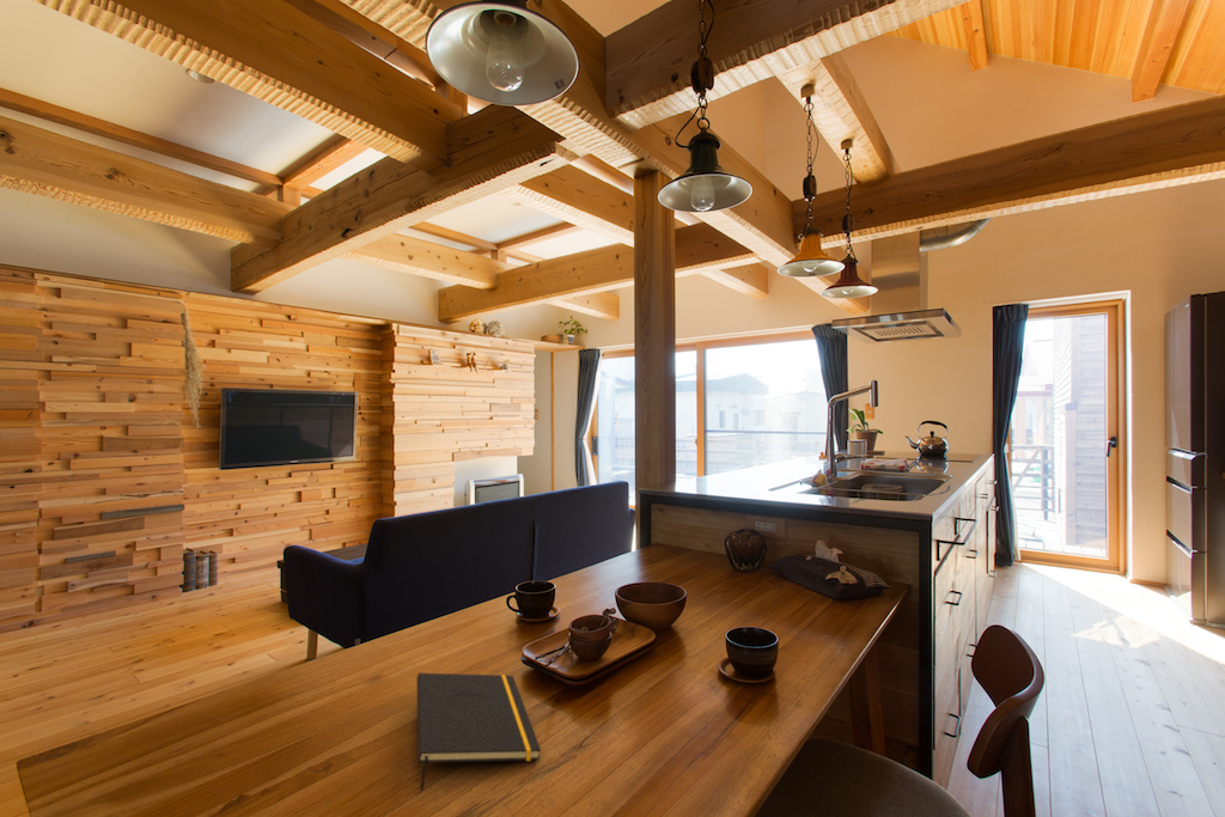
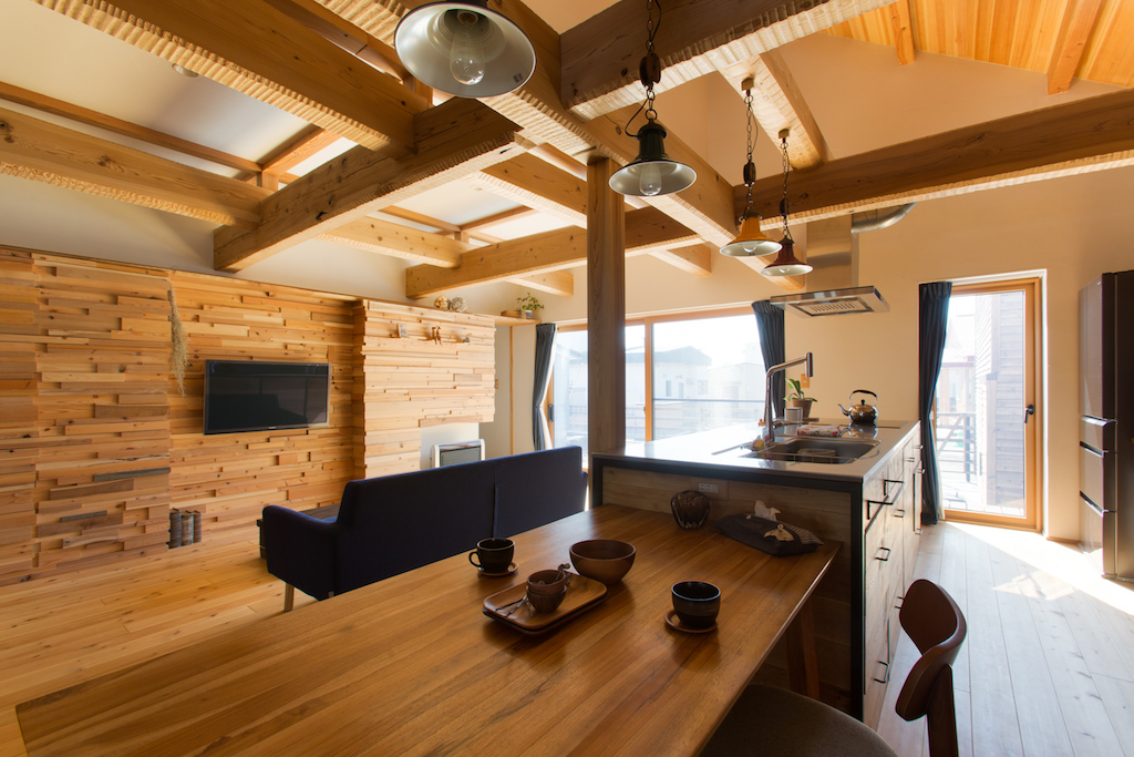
- notepad [415,672,542,792]
